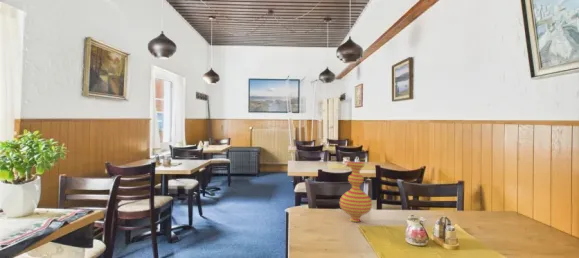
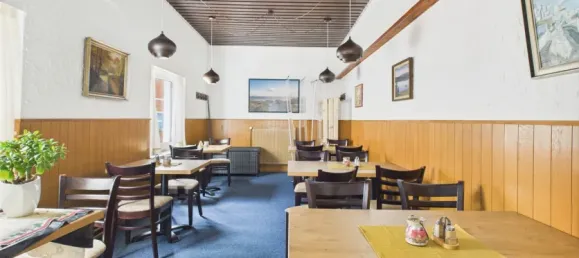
- vase [339,161,373,223]
